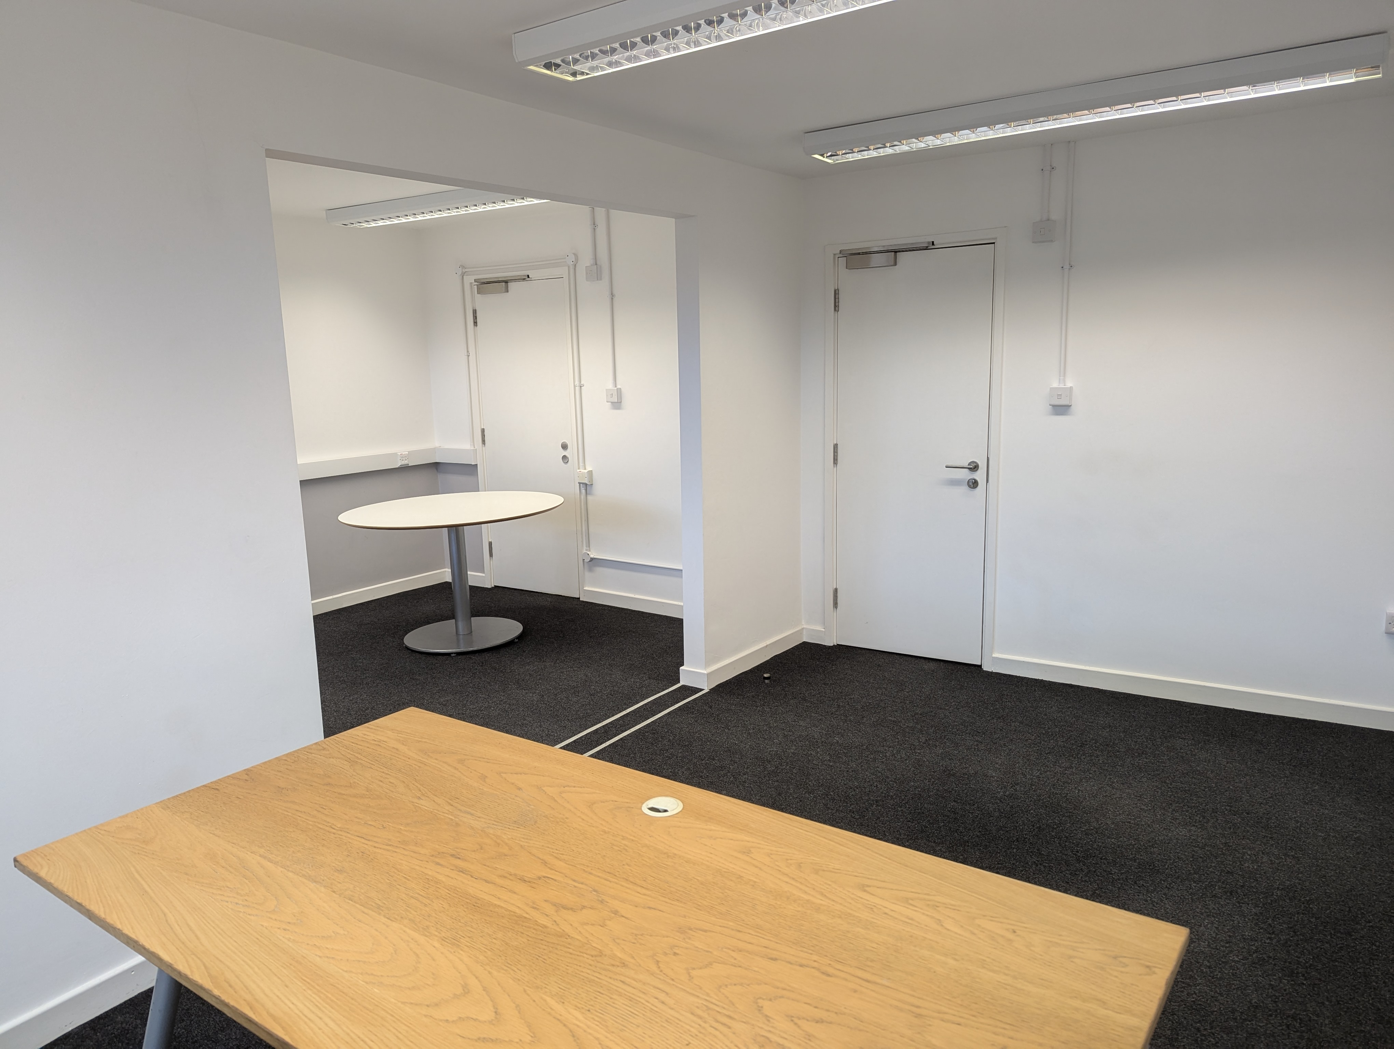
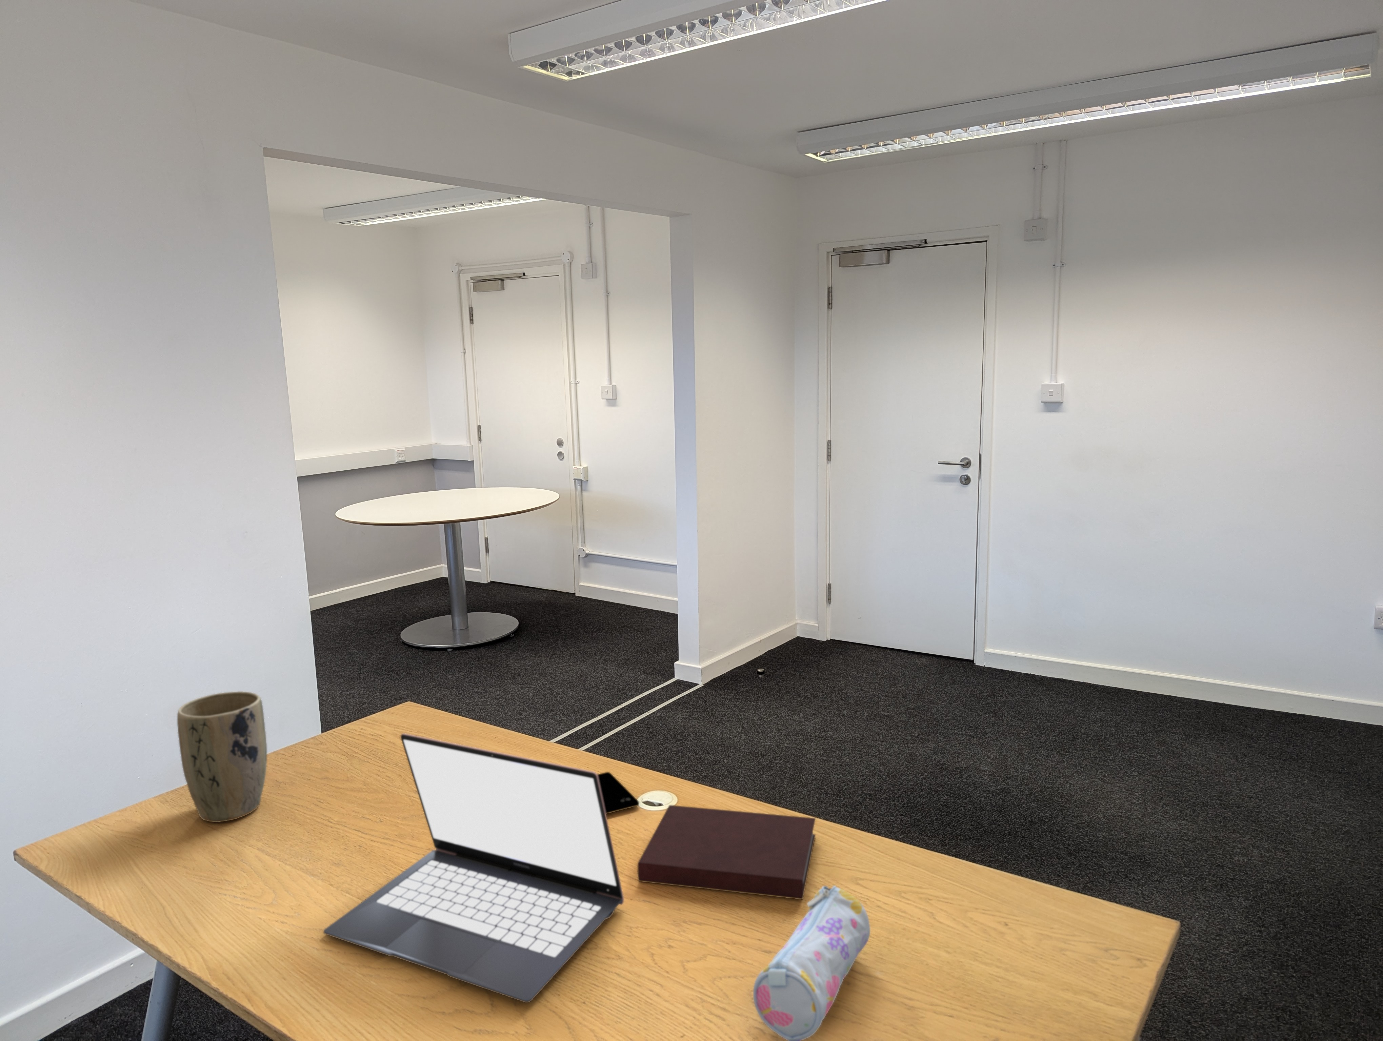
+ notebook [637,805,816,900]
+ pencil case [753,886,870,1041]
+ smartphone [597,772,640,815]
+ laptop [323,733,624,1003]
+ plant pot [177,691,267,822]
